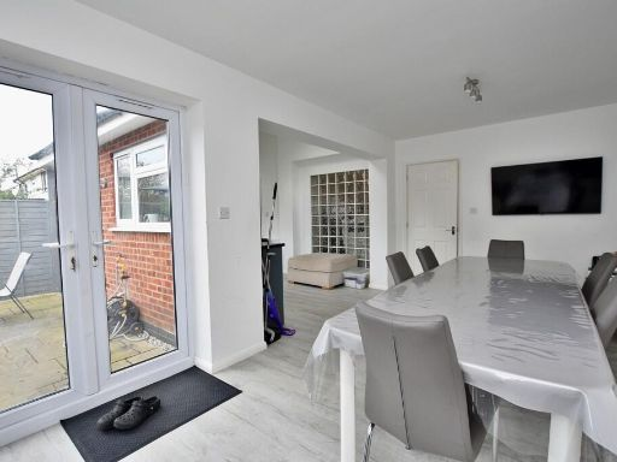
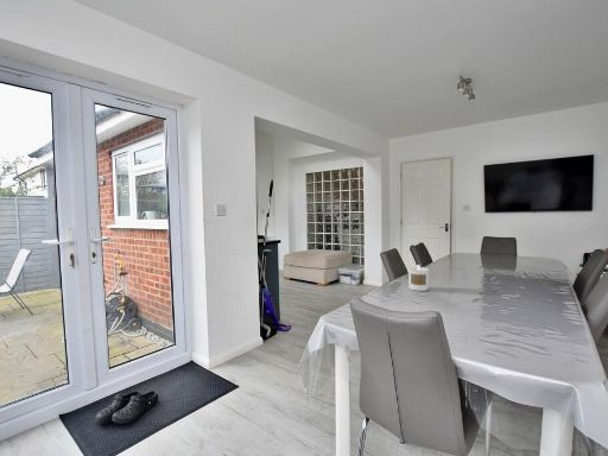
+ candle [407,264,430,292]
